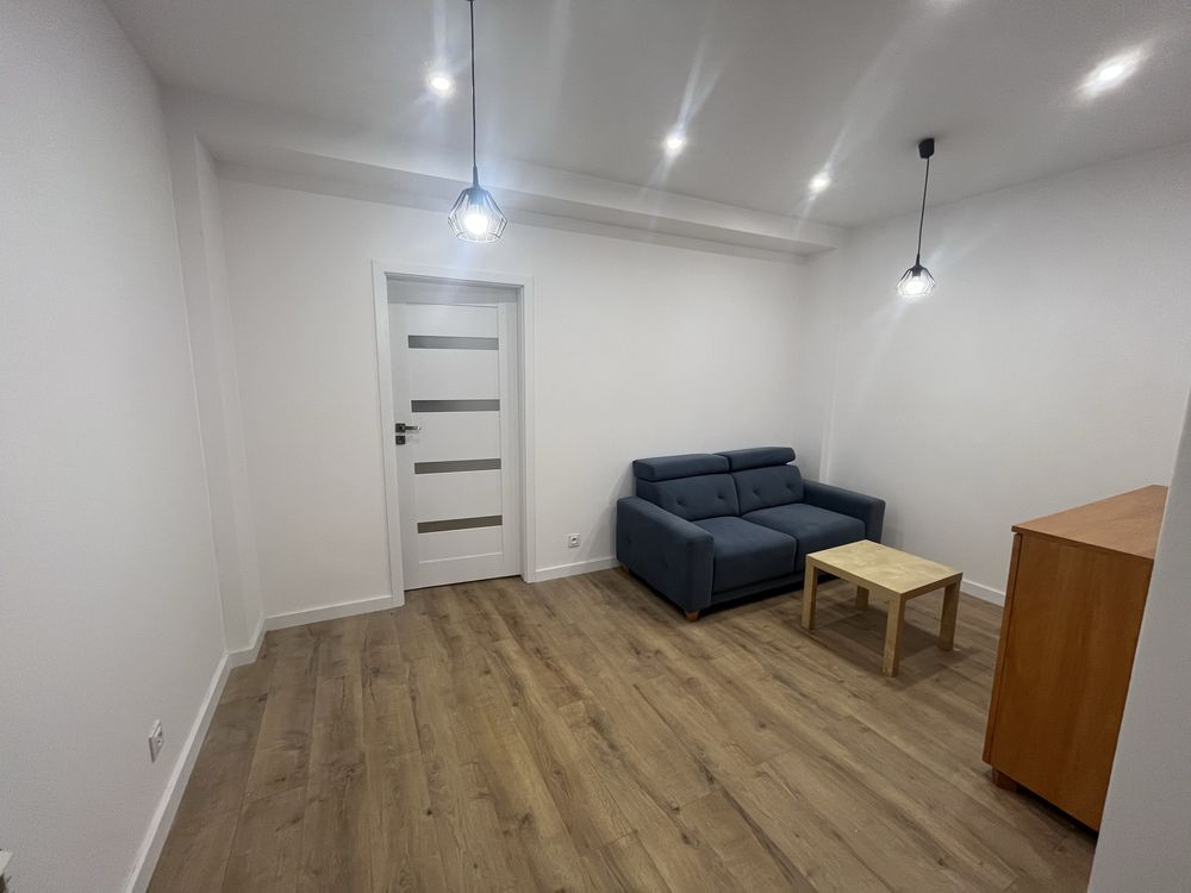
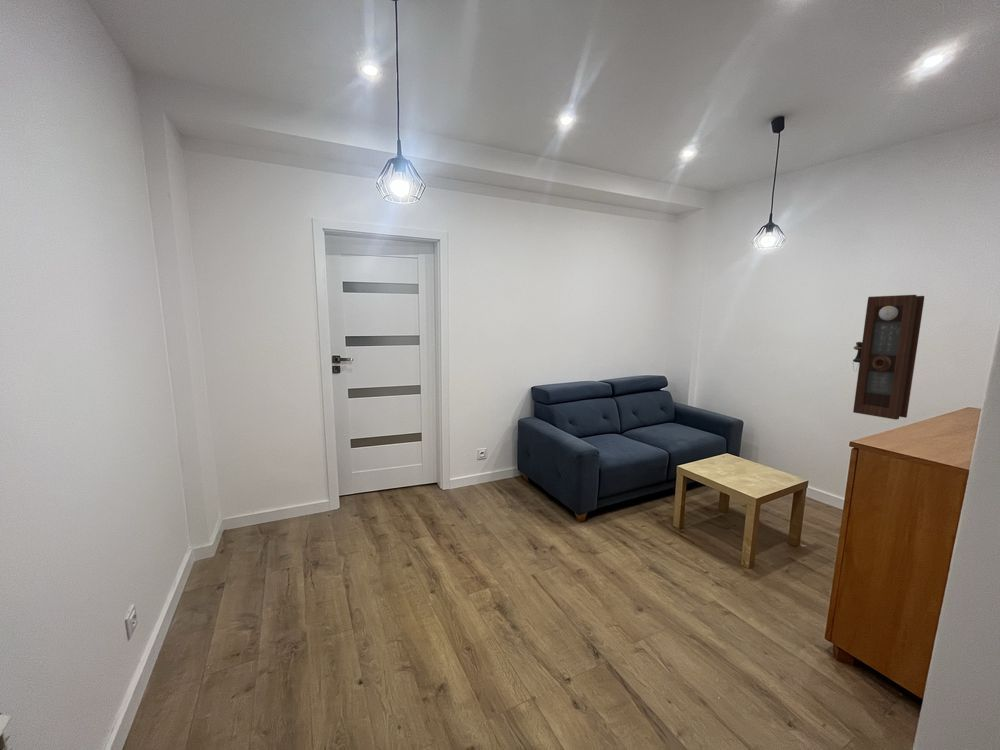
+ pendulum clock [852,294,925,421]
